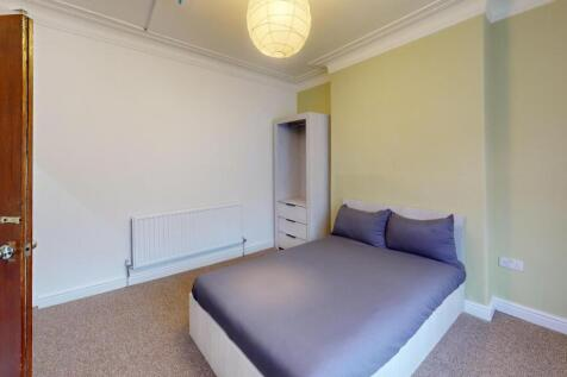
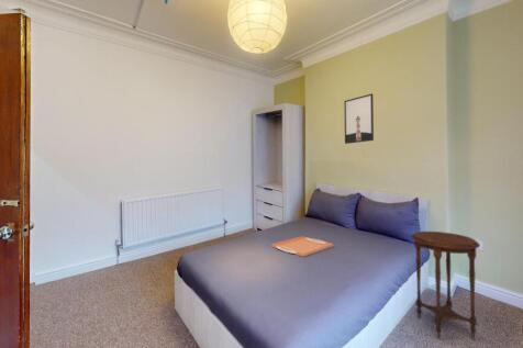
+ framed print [343,92,375,145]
+ side table [410,231,481,340]
+ serving tray [271,235,334,258]
